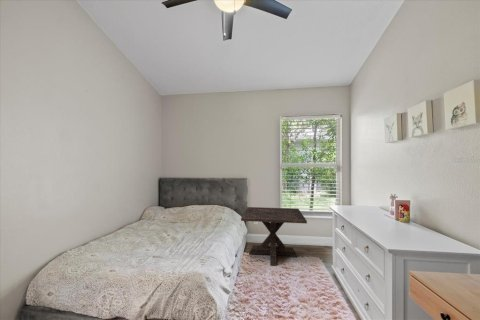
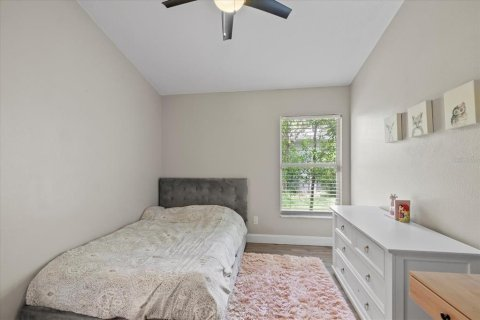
- pedestal table [240,206,308,266]
